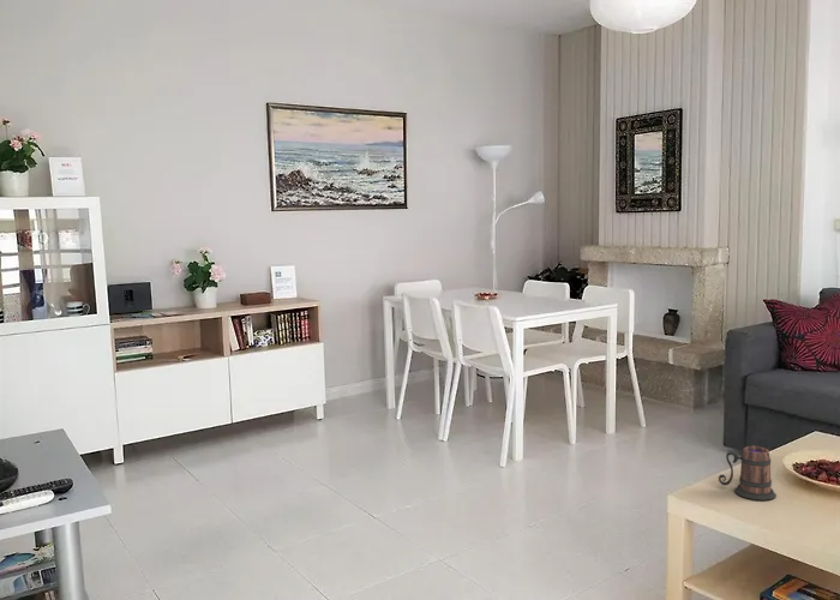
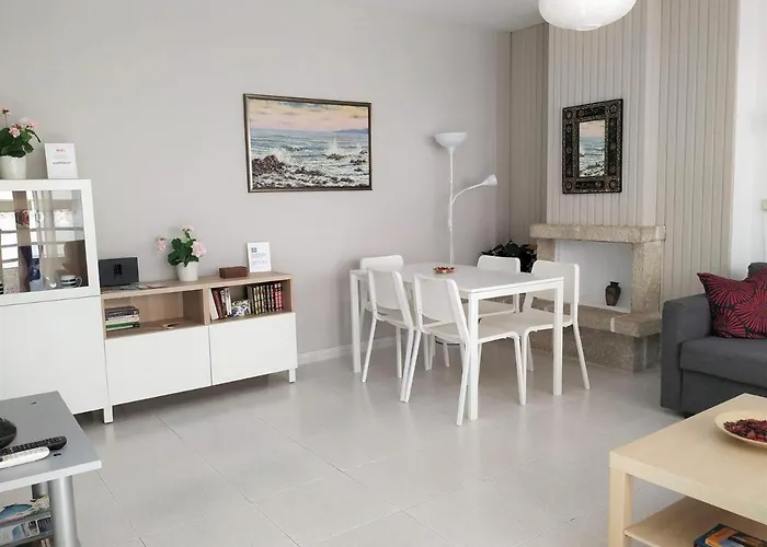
- mug [718,445,778,502]
